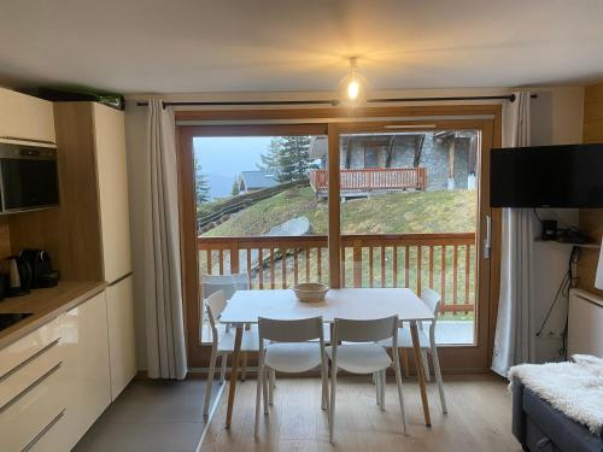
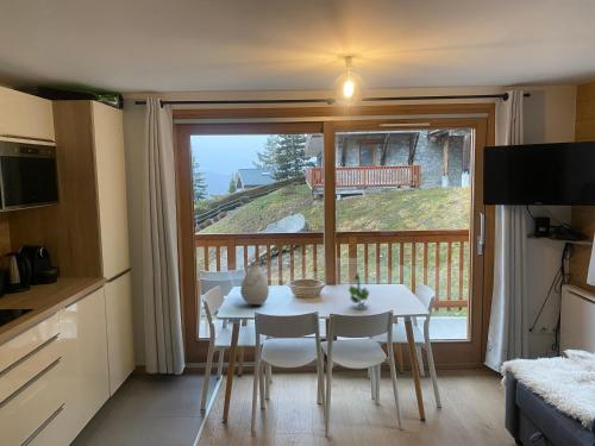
+ vase [239,260,270,306]
+ banana bunch [347,270,370,310]
